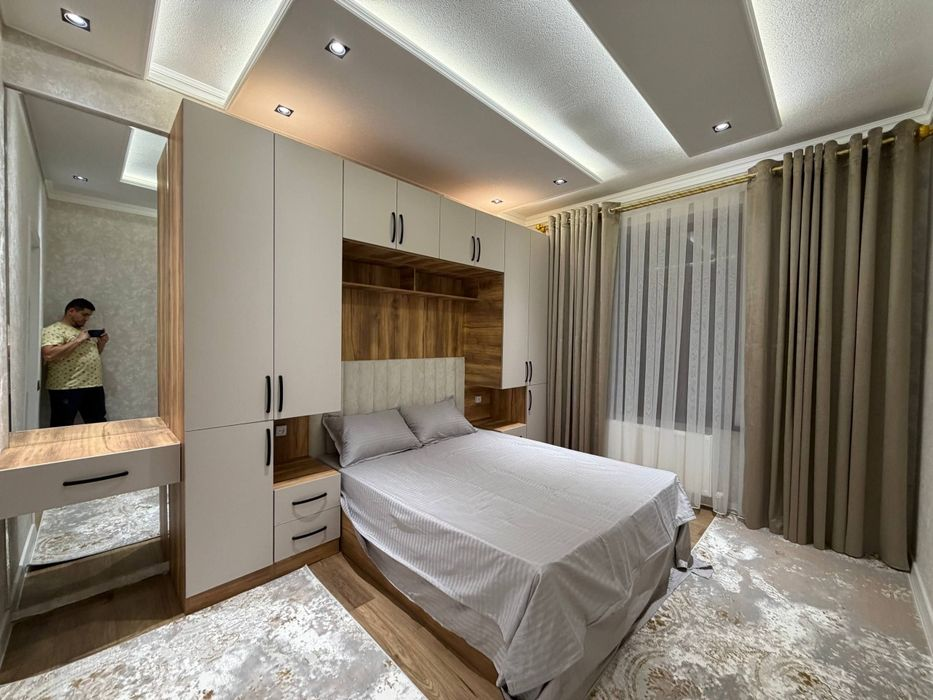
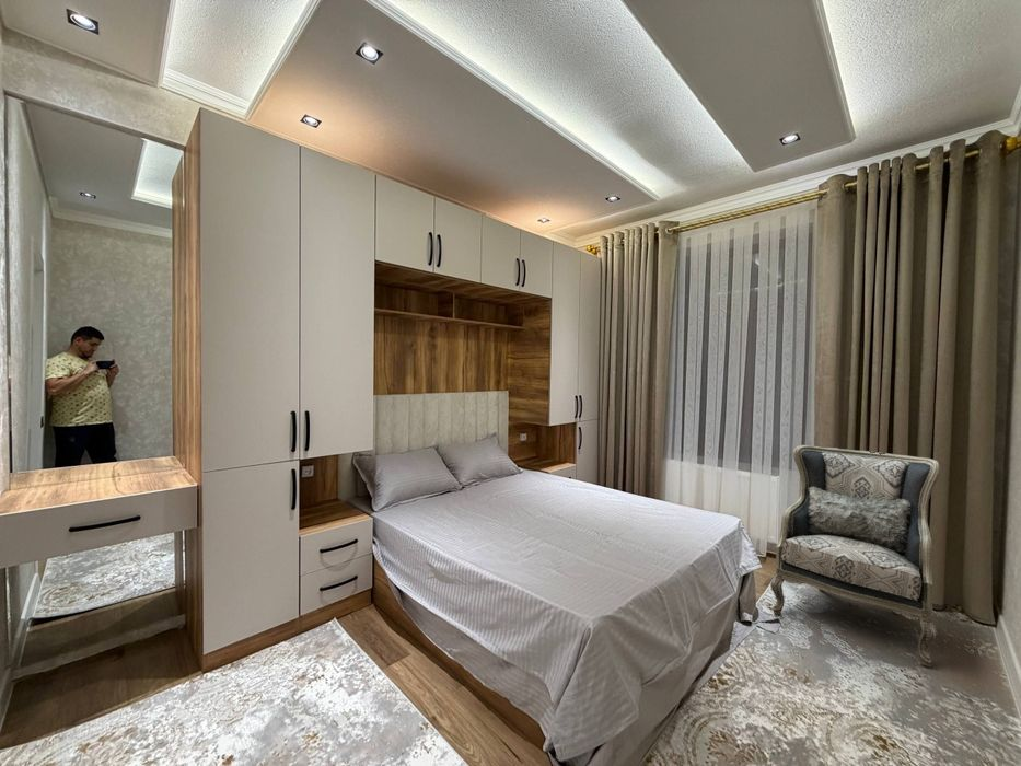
+ armchair [769,444,942,668]
